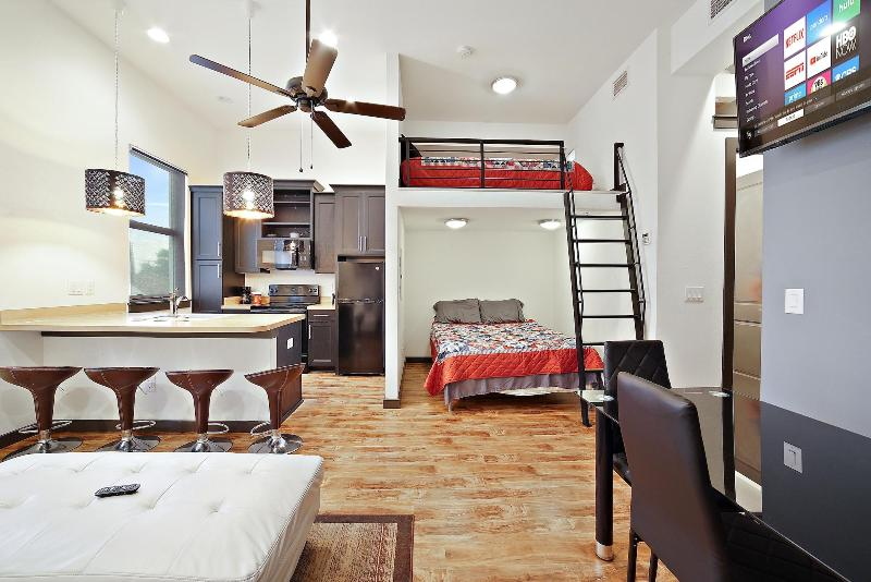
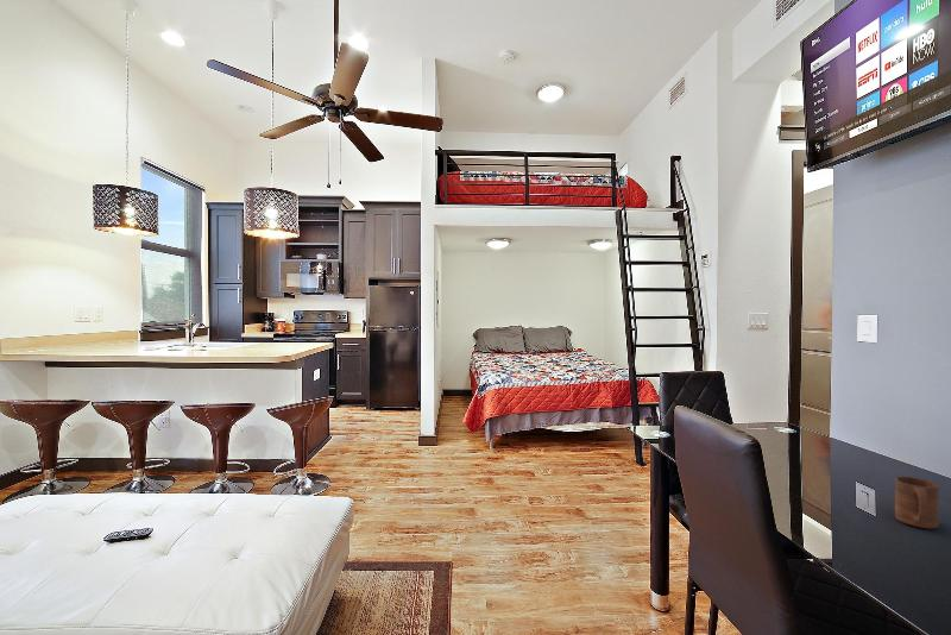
+ cup [894,476,940,529]
